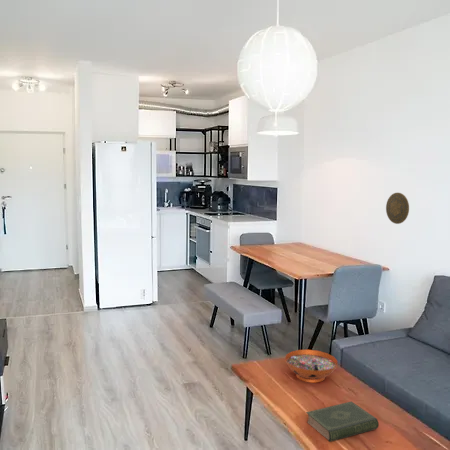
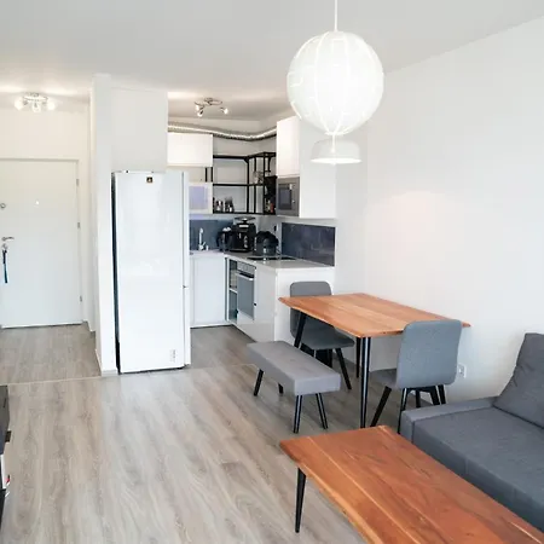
- decorative bowl [284,349,338,383]
- book [305,400,380,443]
- decorative plate [385,192,410,225]
